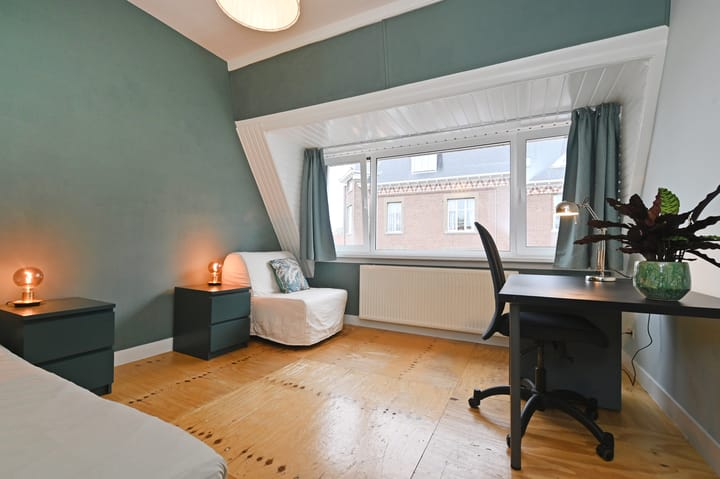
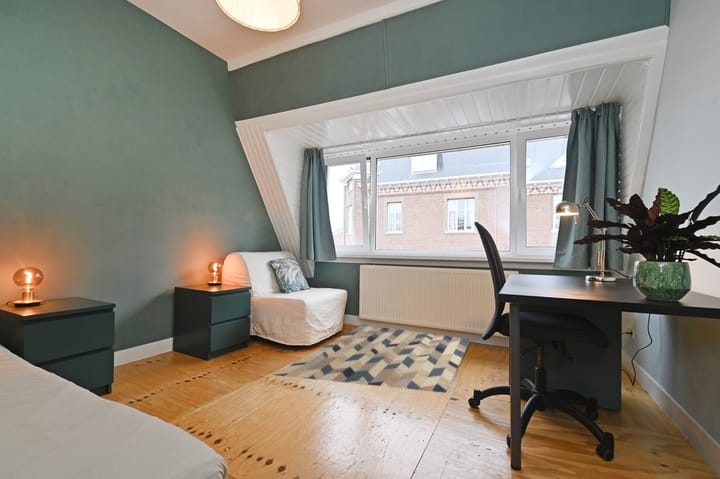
+ rug [272,324,471,394]
